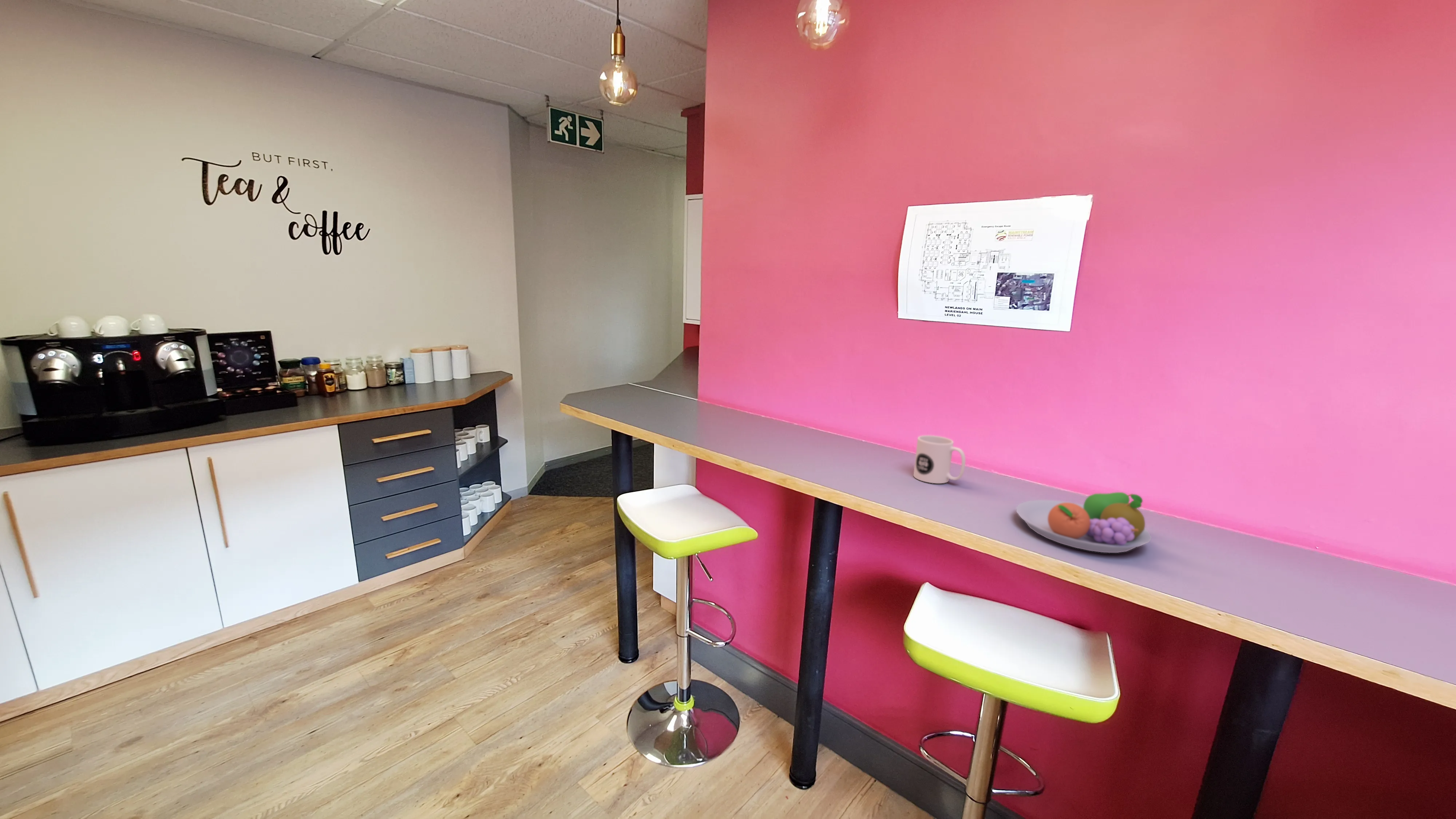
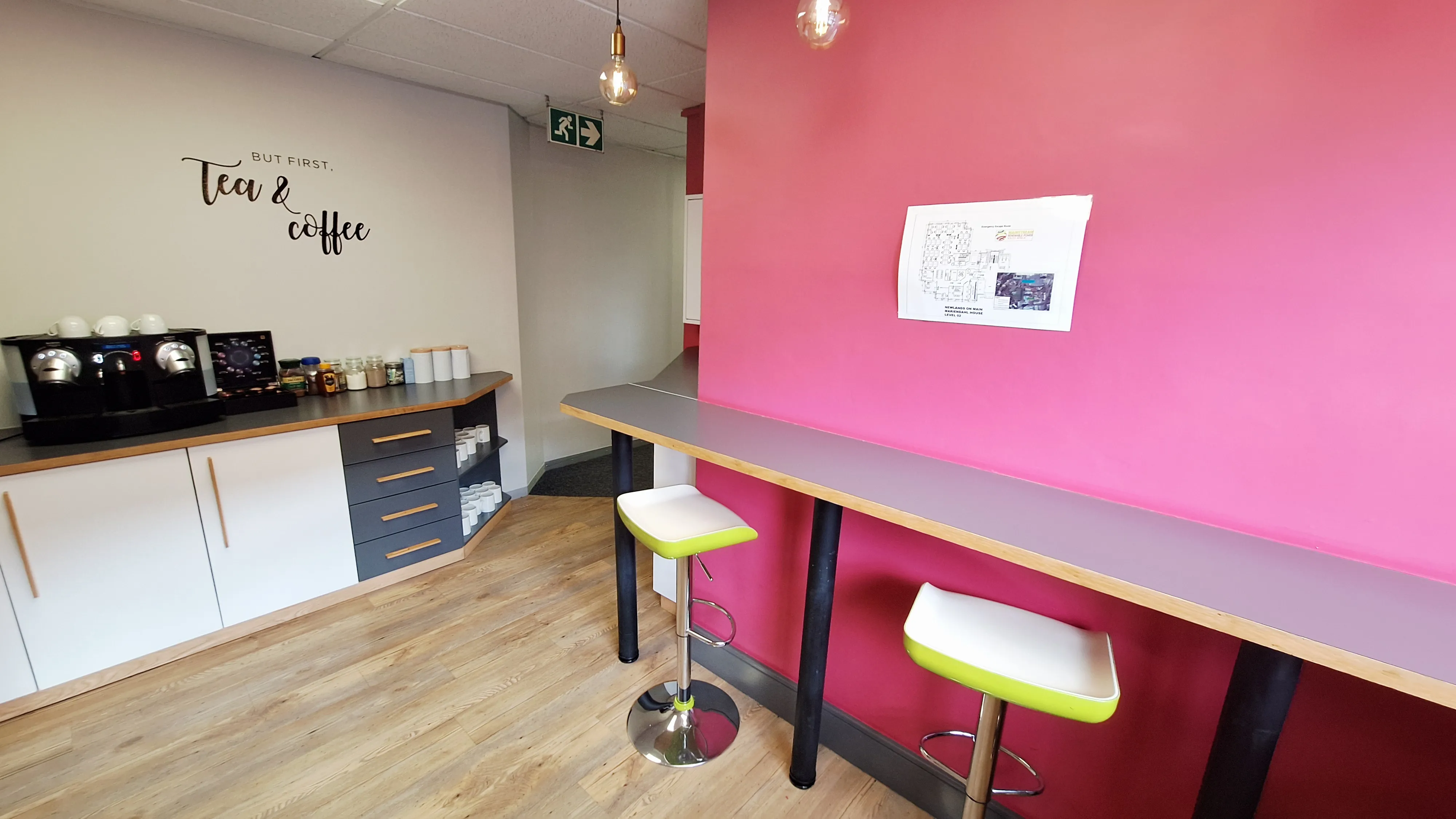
- mug [913,435,966,484]
- fruit bowl [1016,492,1152,553]
